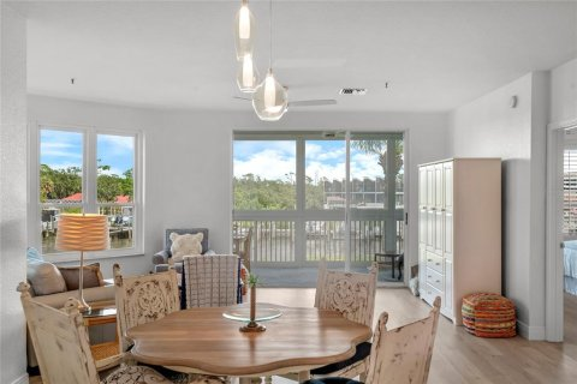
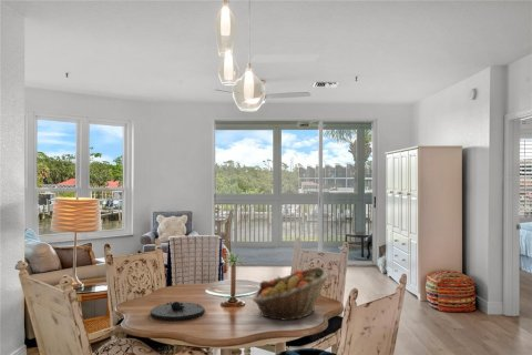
+ plate [150,301,206,322]
+ fruit basket [252,266,330,322]
